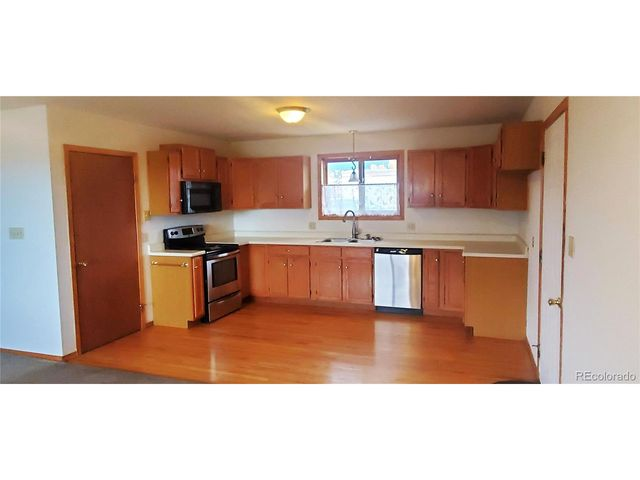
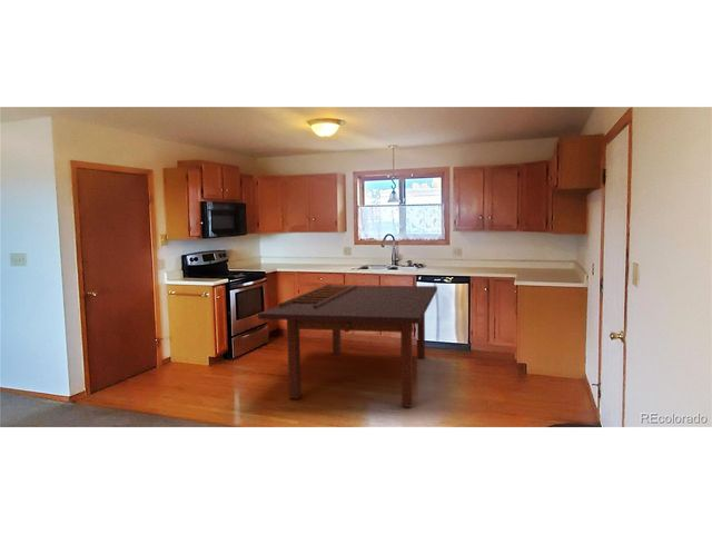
+ dining table [257,283,438,408]
